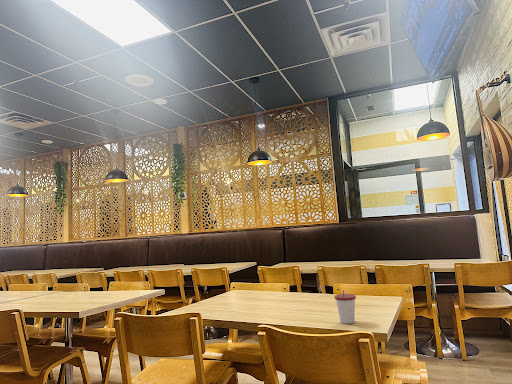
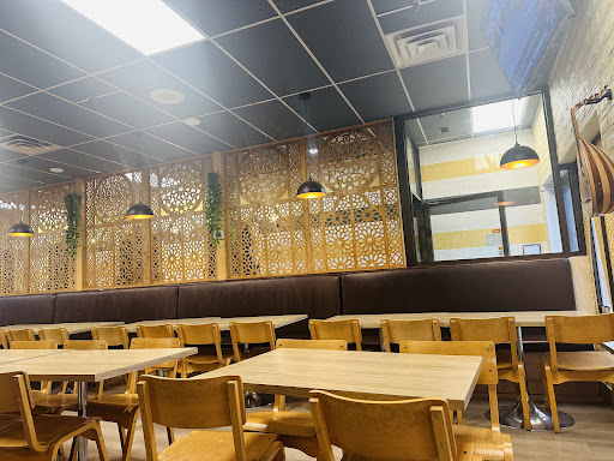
- cup [334,289,357,325]
